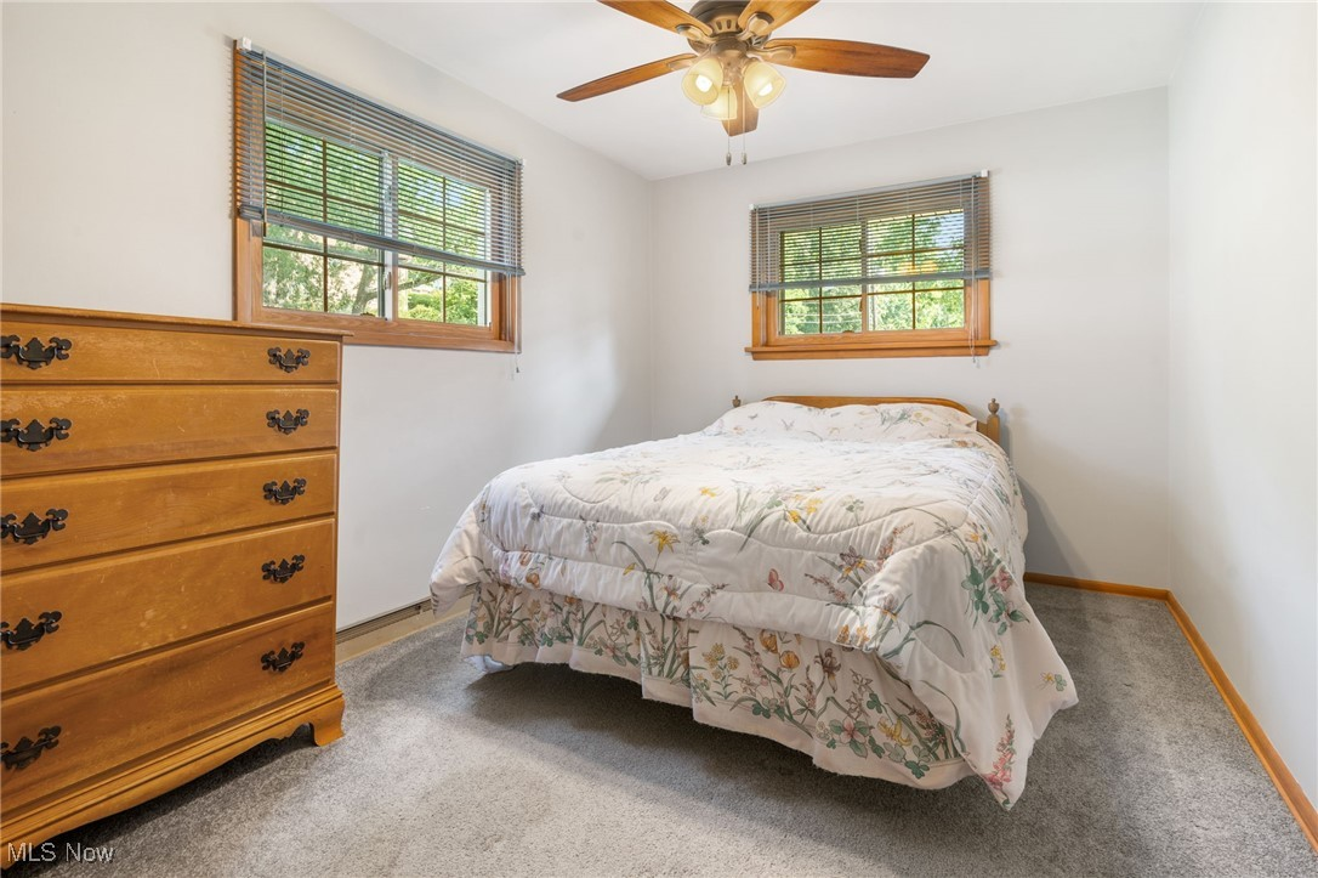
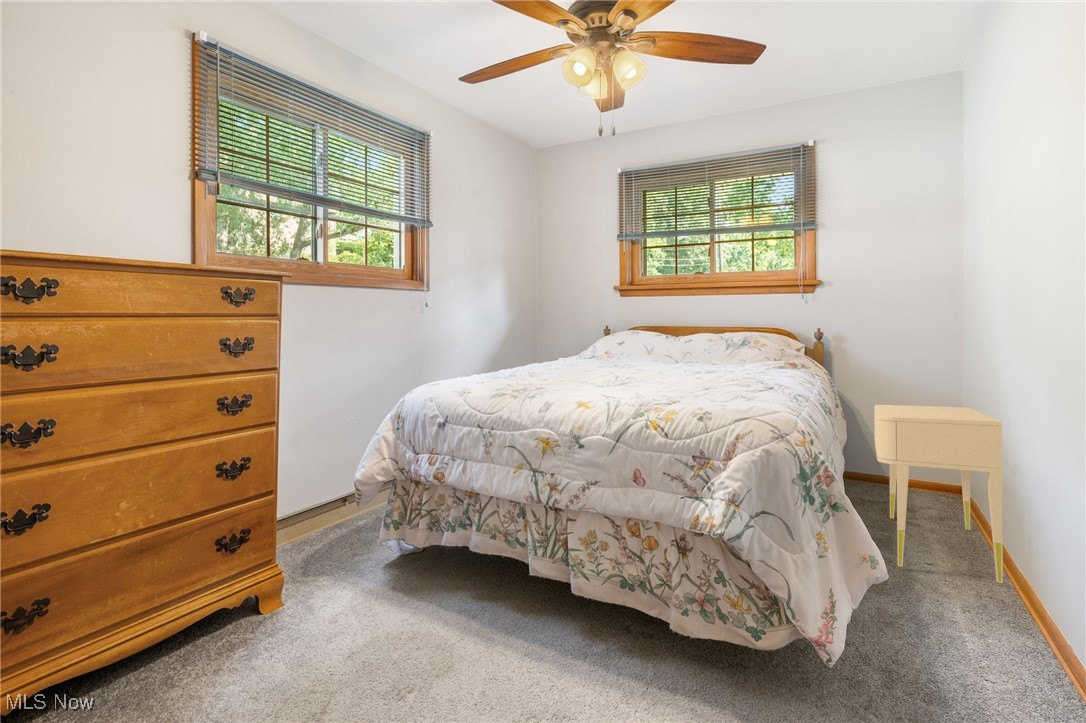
+ nightstand [873,404,1004,584]
